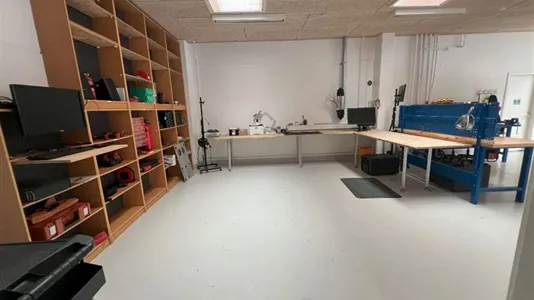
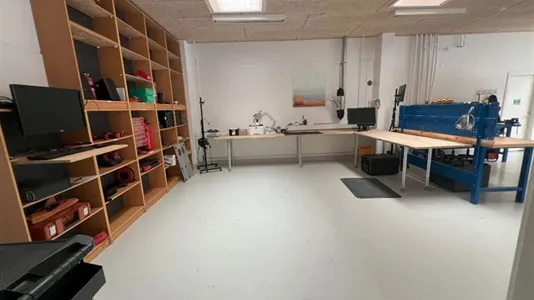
+ wall art [291,71,327,108]
